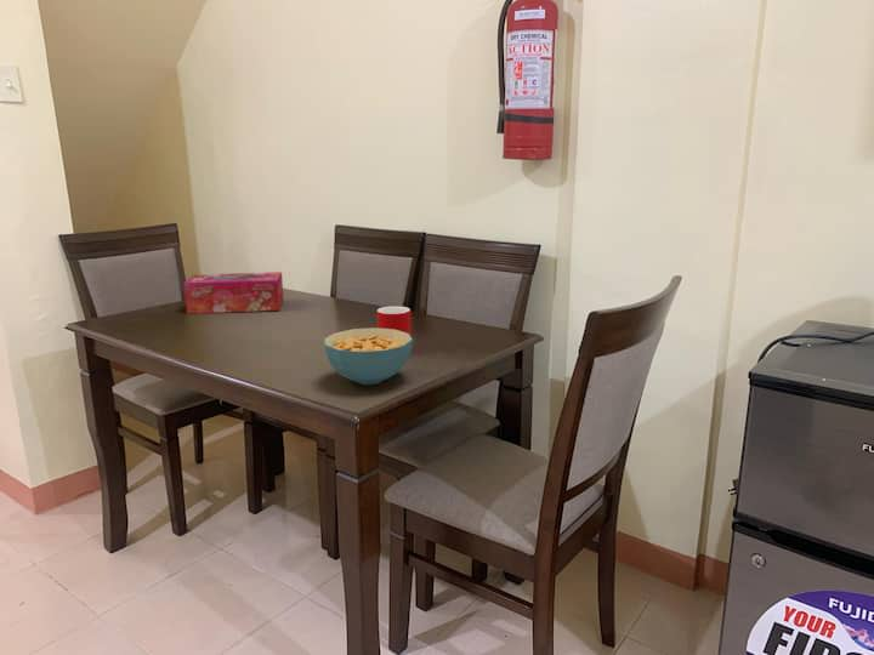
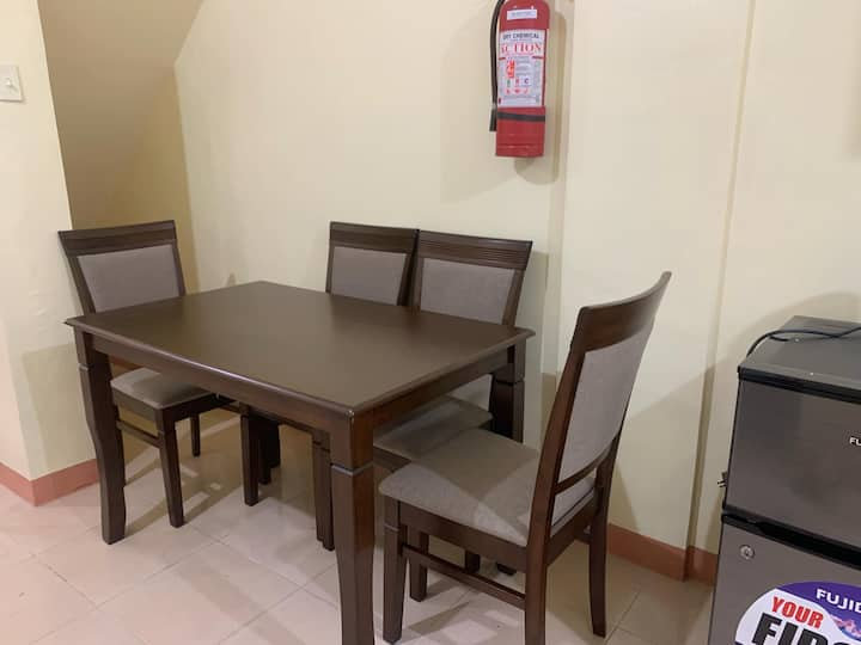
- tissue box [182,270,285,315]
- cereal bowl [323,326,414,386]
- cup [376,306,412,336]
